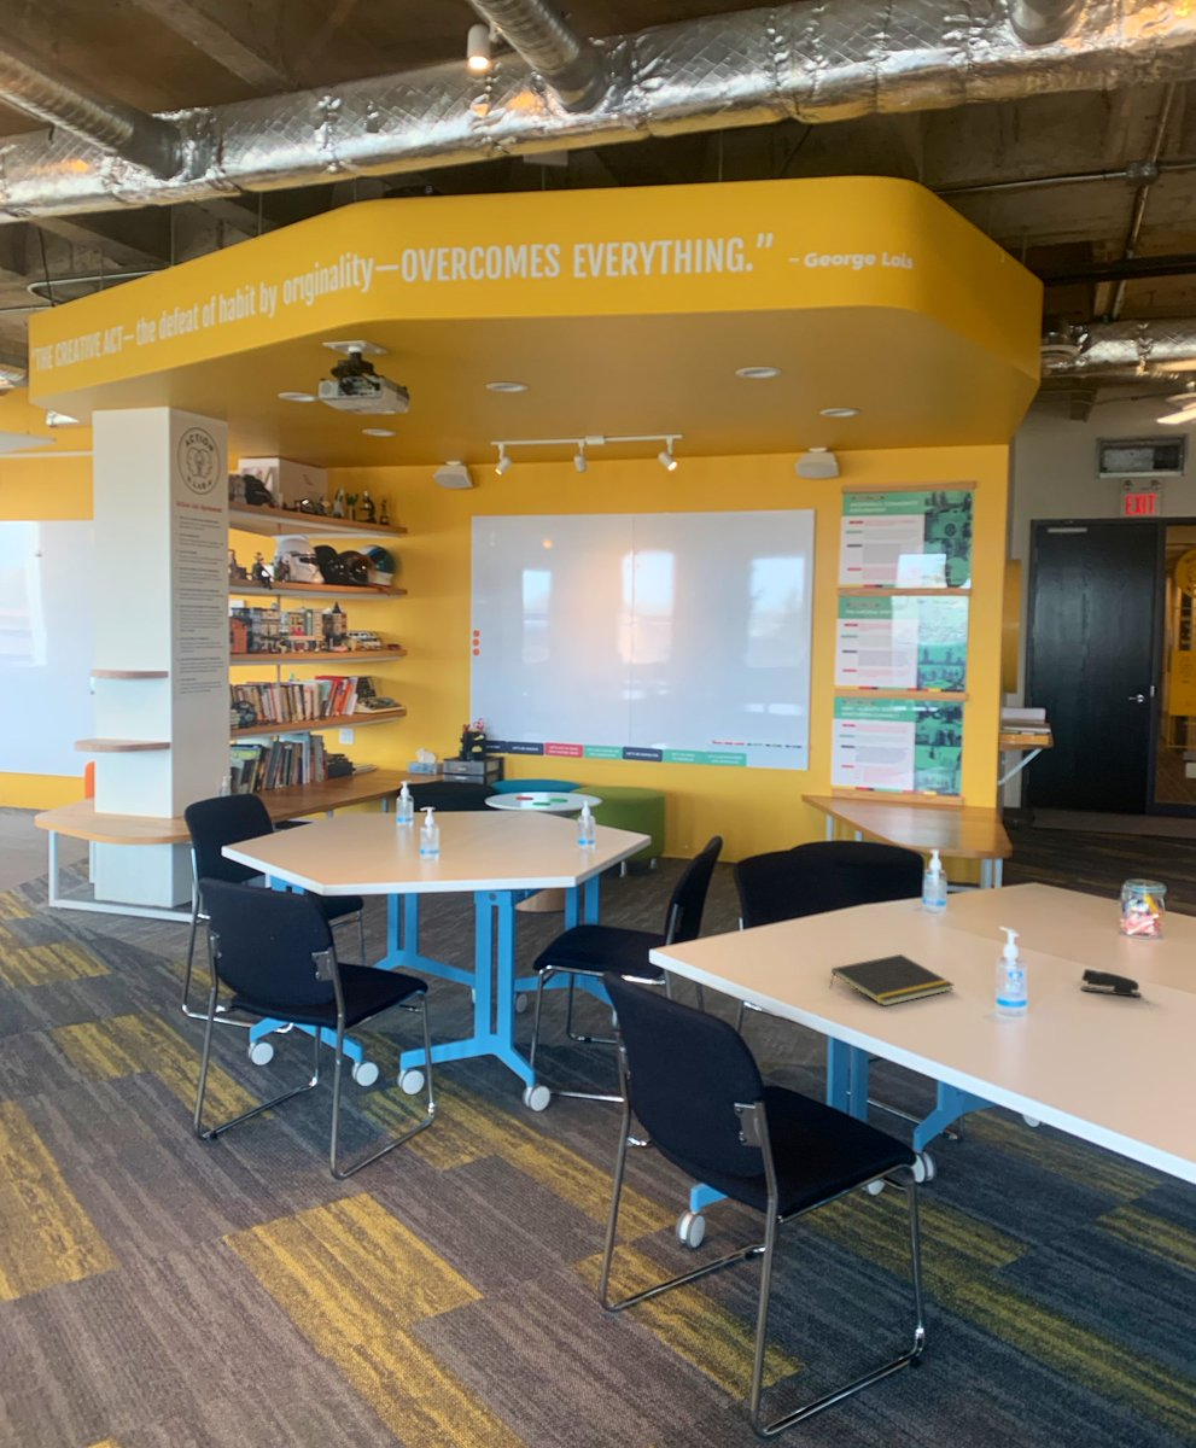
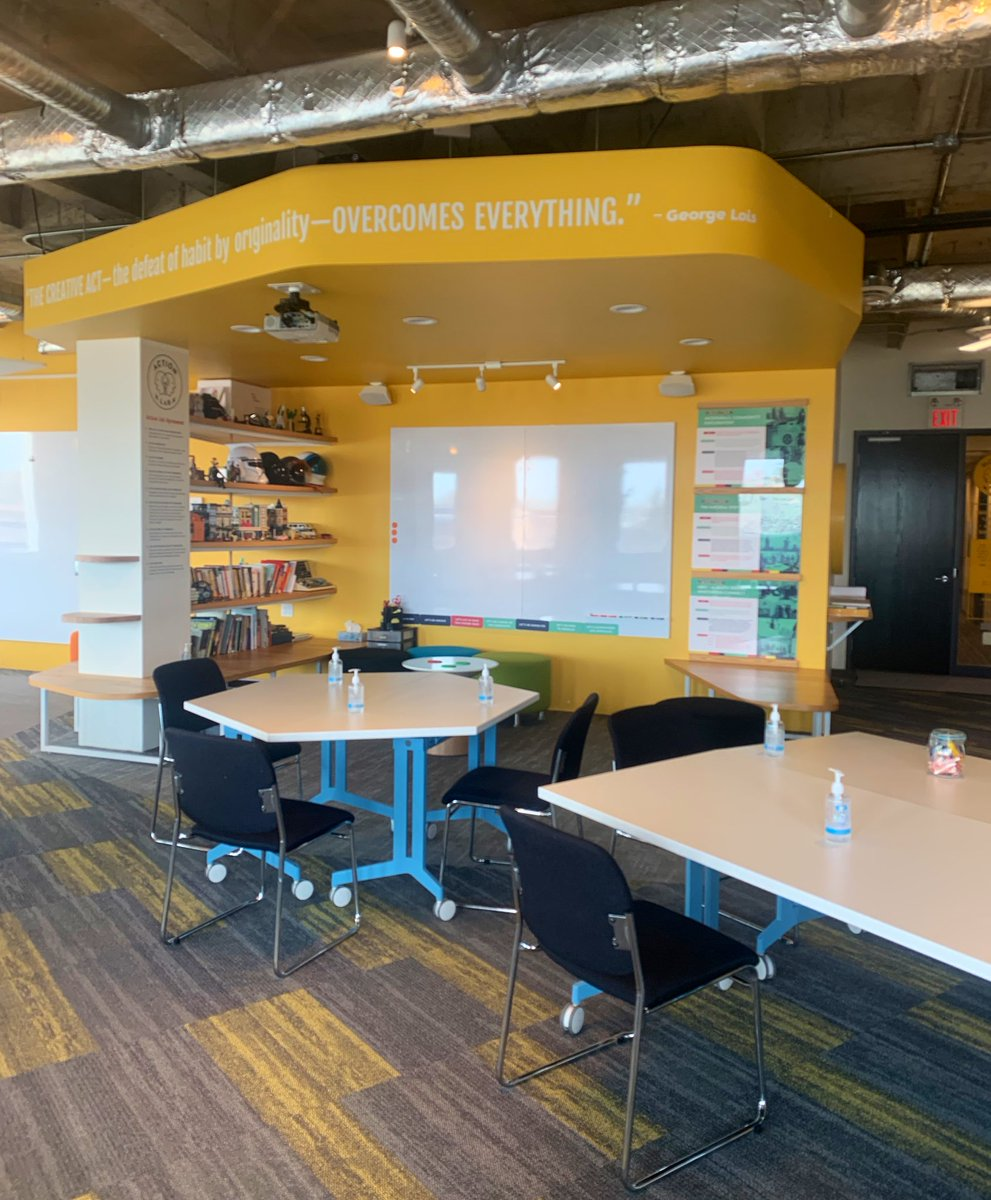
- notepad [829,953,955,1008]
- stapler [1080,968,1143,998]
